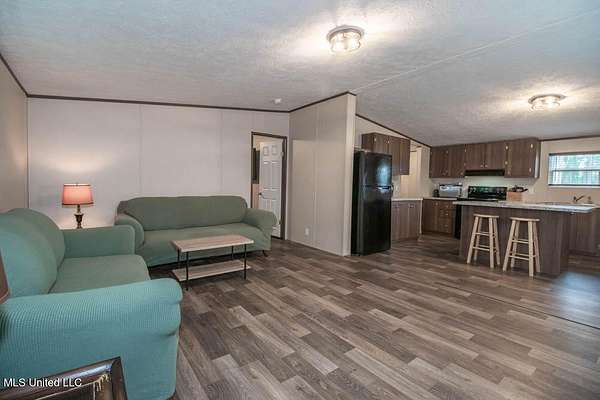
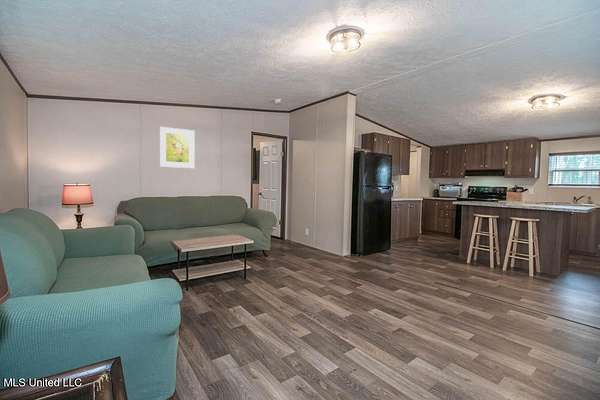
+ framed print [159,126,196,169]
